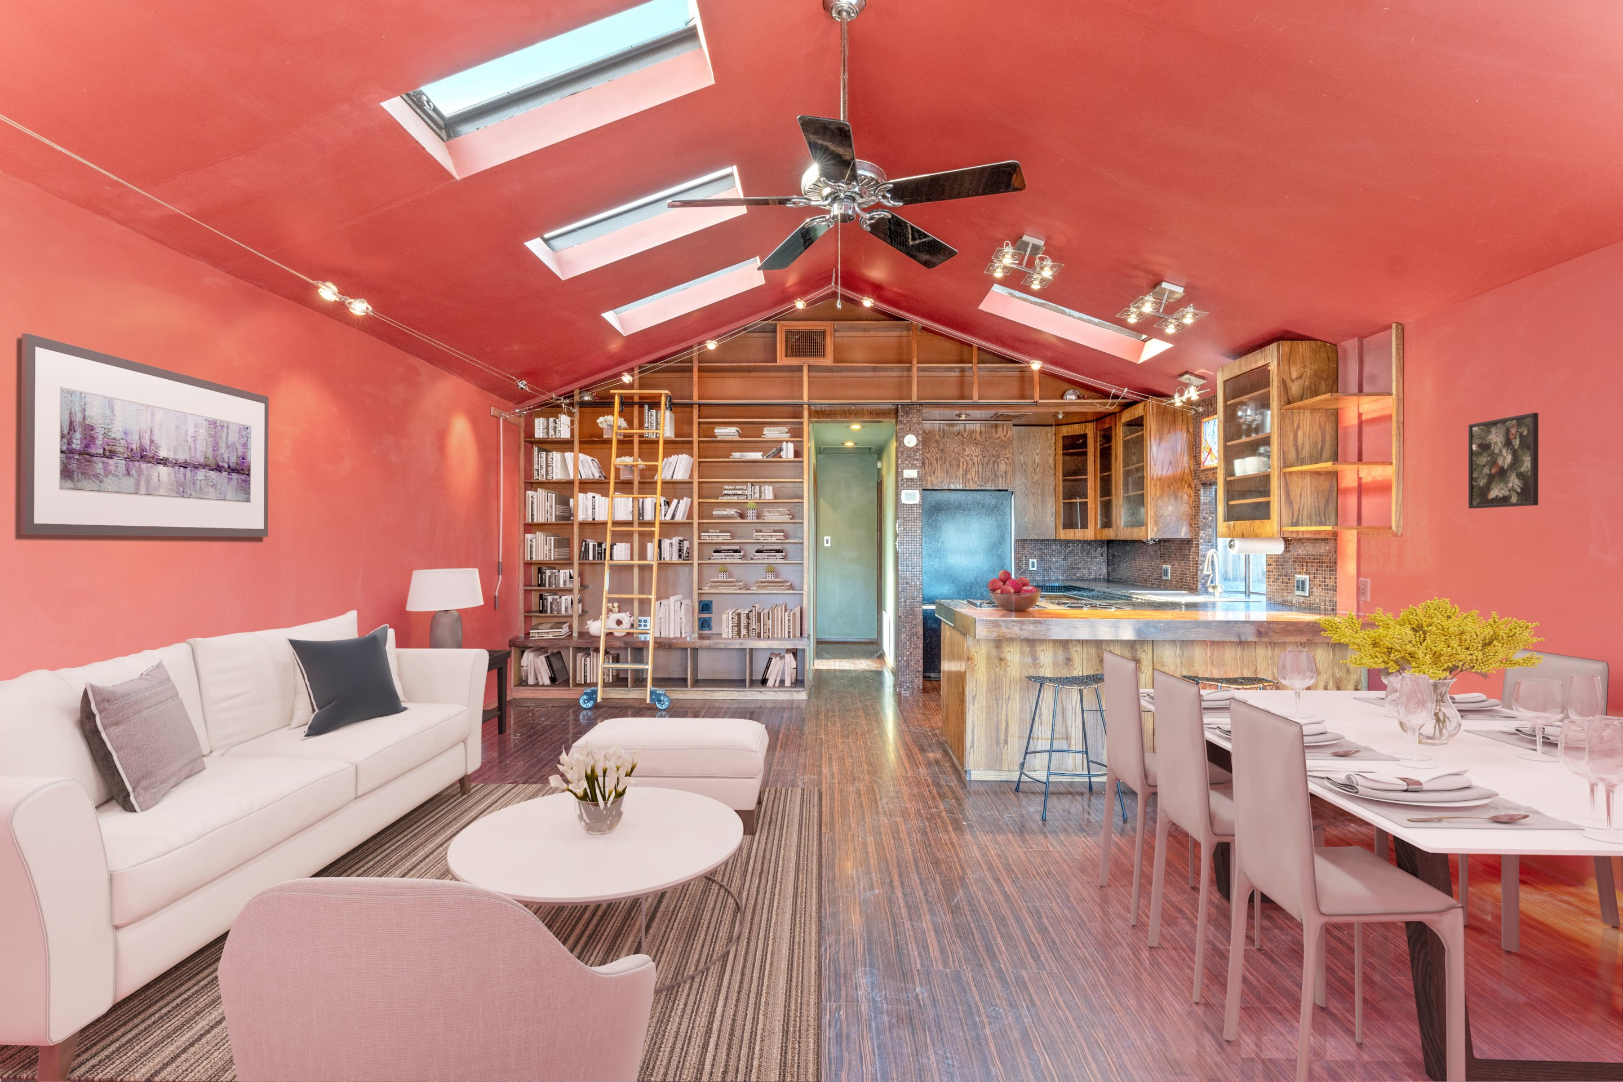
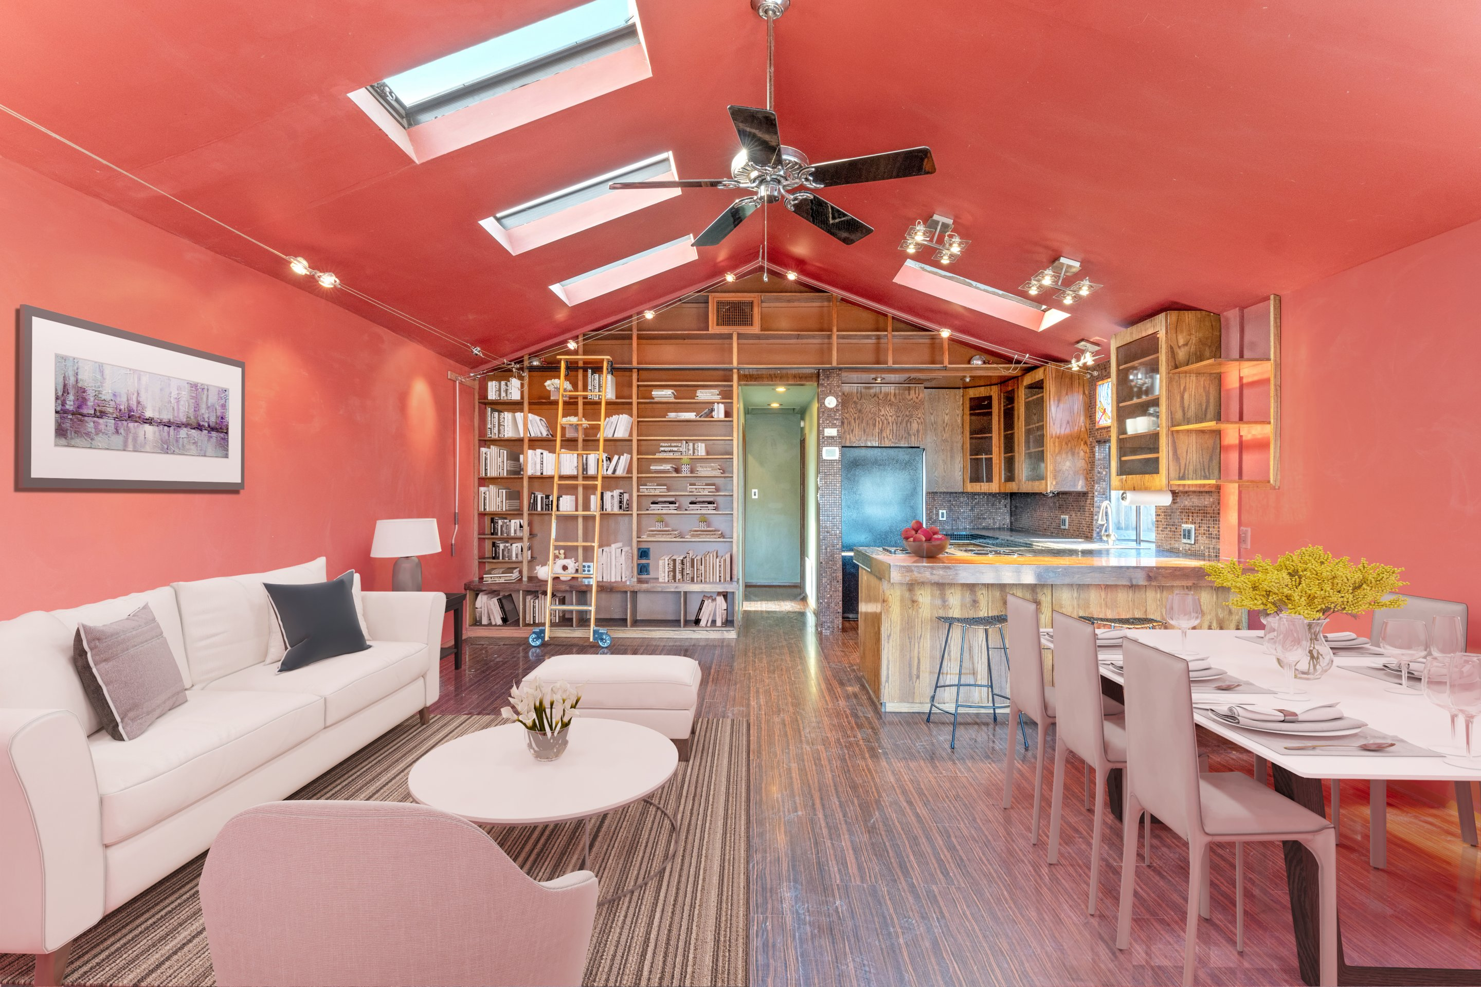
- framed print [1468,412,1538,508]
